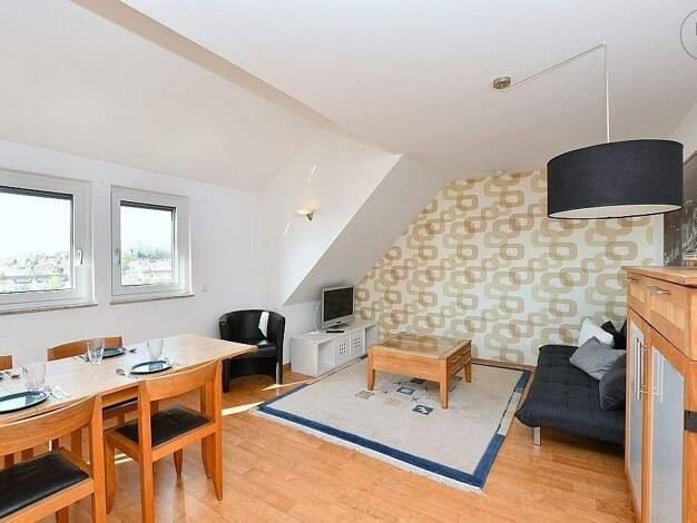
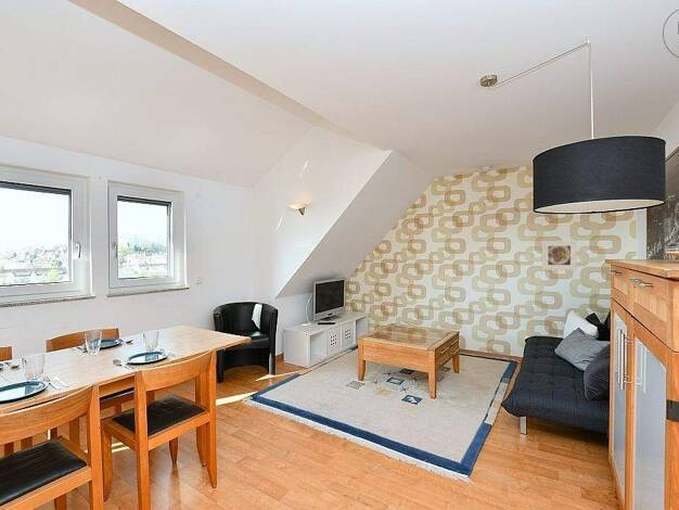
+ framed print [541,240,578,271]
